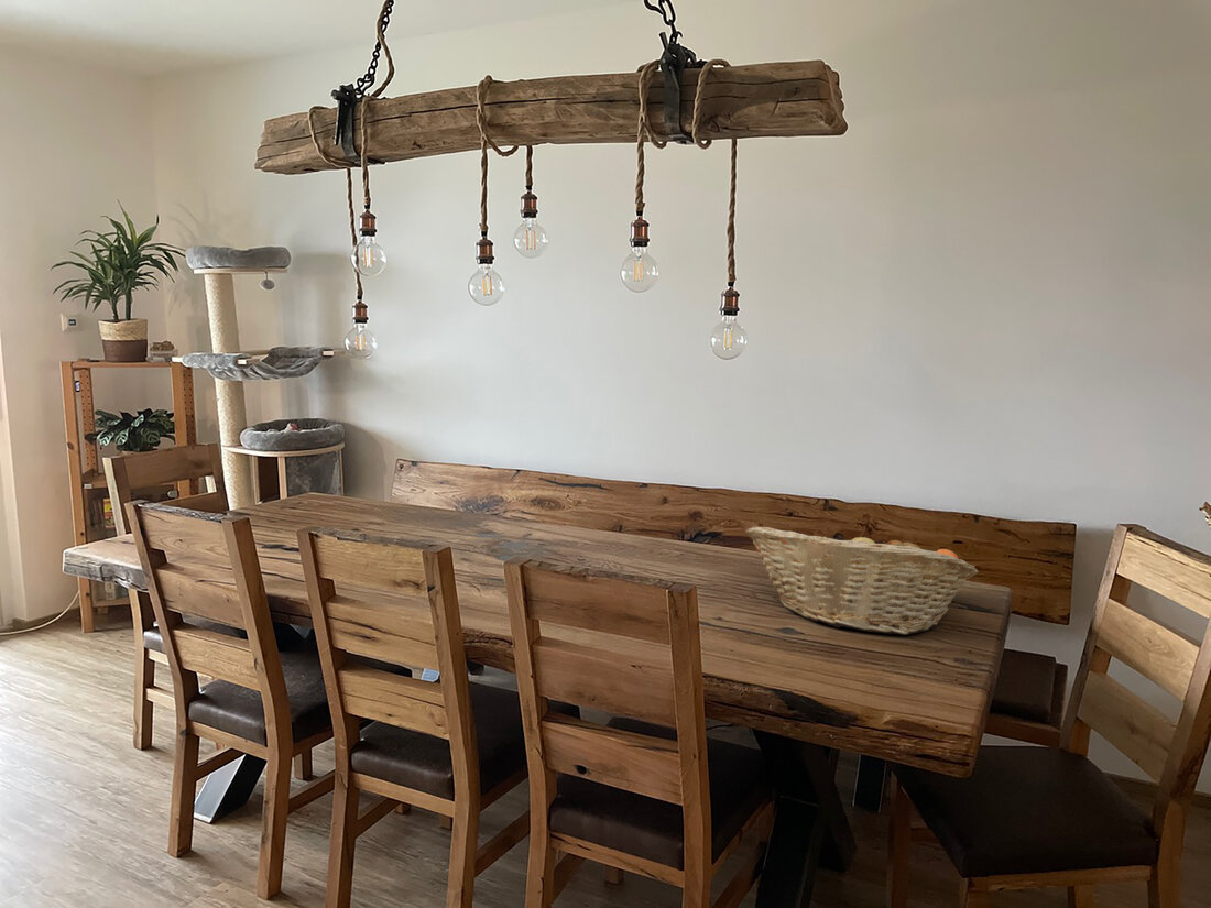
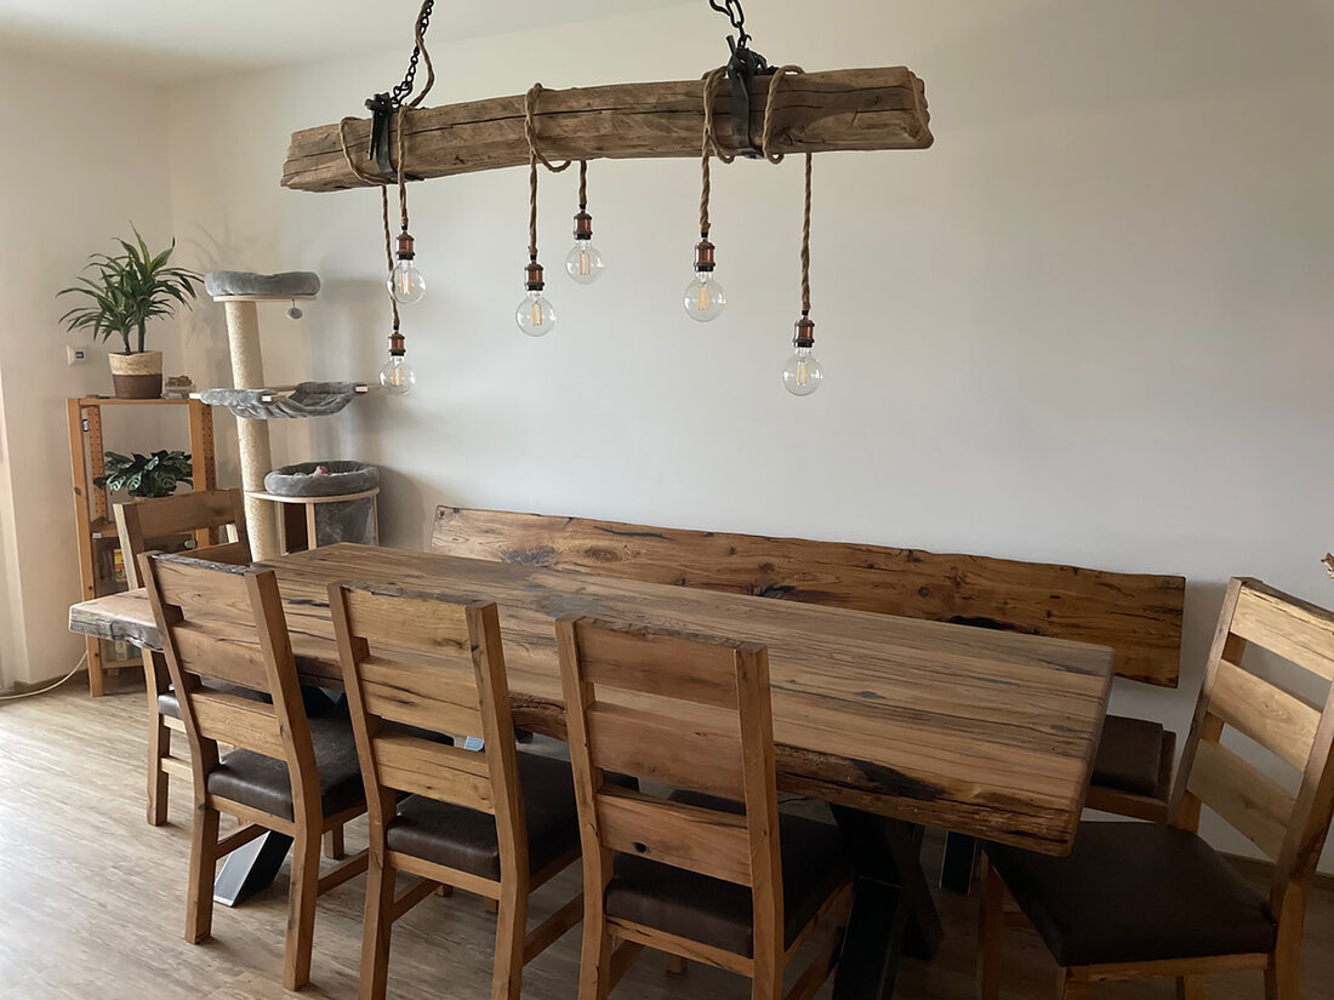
- fruit basket [744,525,979,635]
